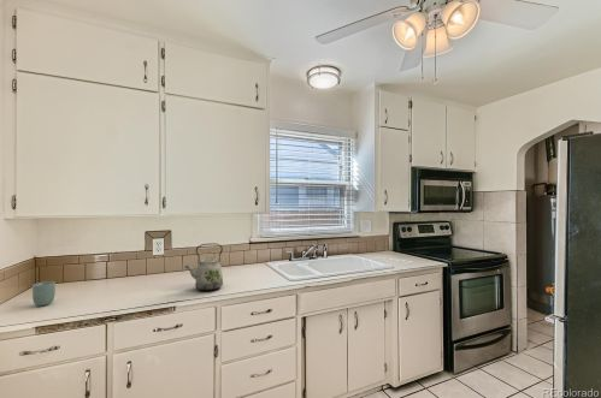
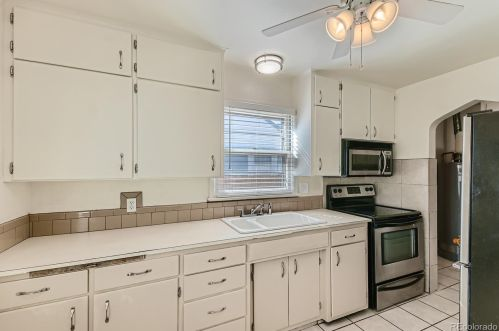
- kettle [183,242,224,292]
- cup [31,280,57,307]
